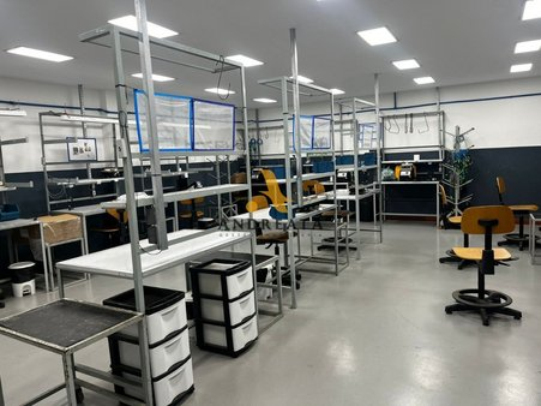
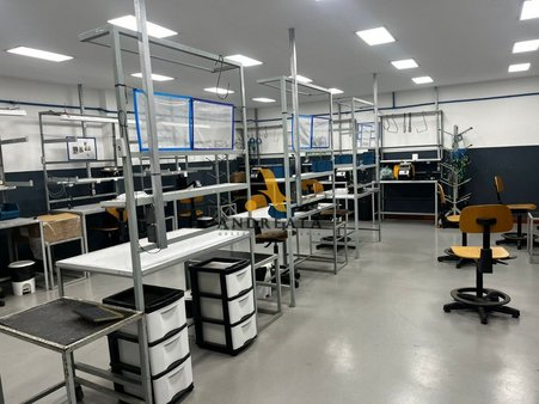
+ notepad [72,305,125,330]
